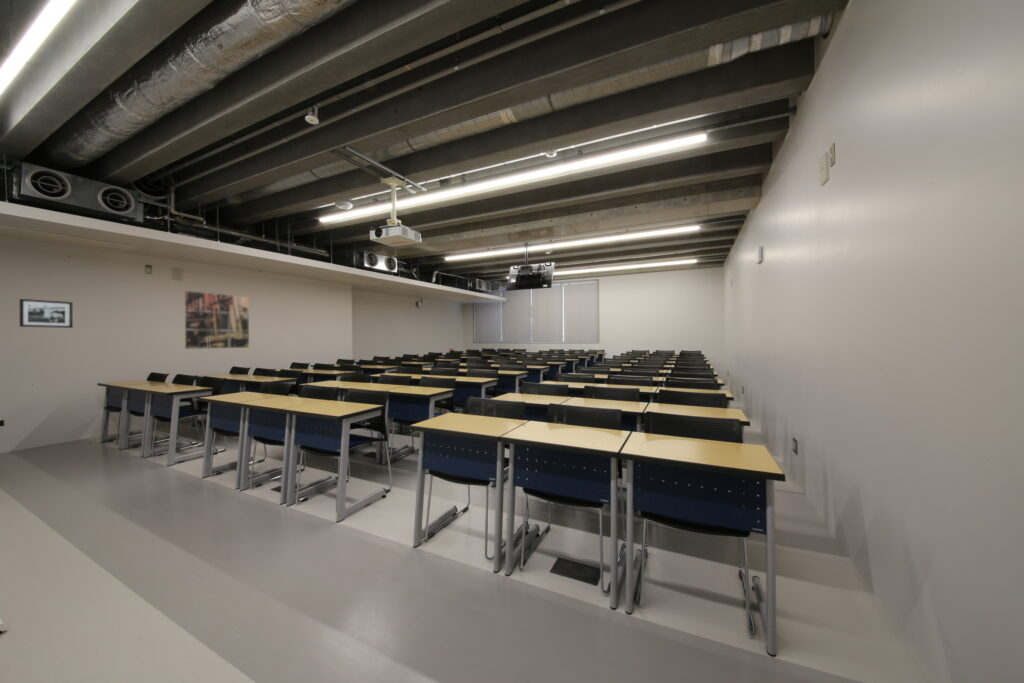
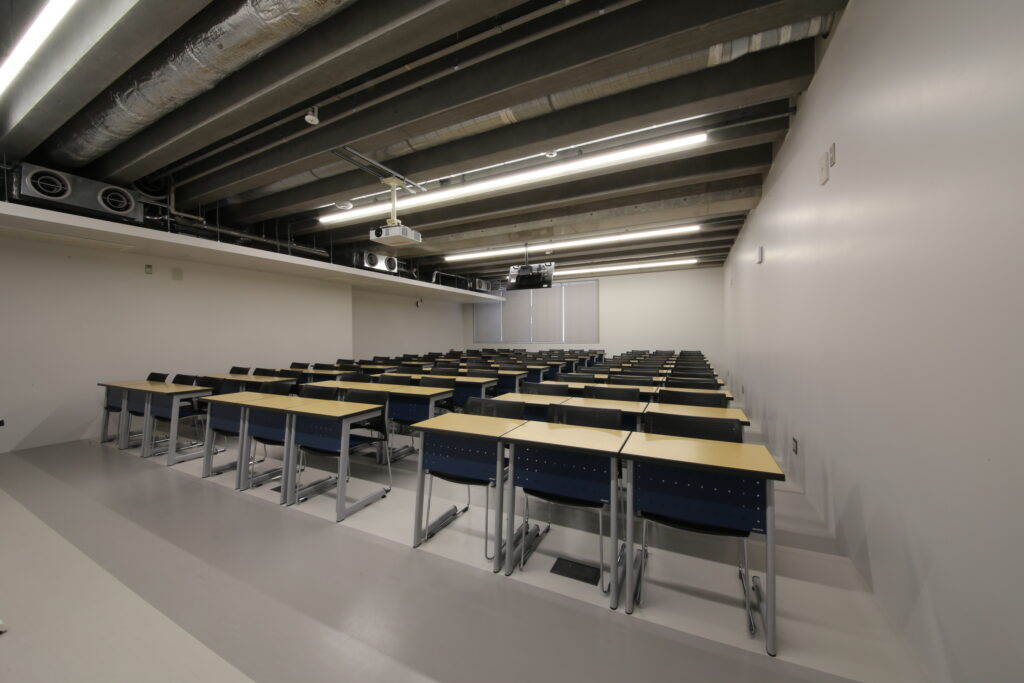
- wall art [184,290,250,350]
- picture frame [19,298,74,329]
